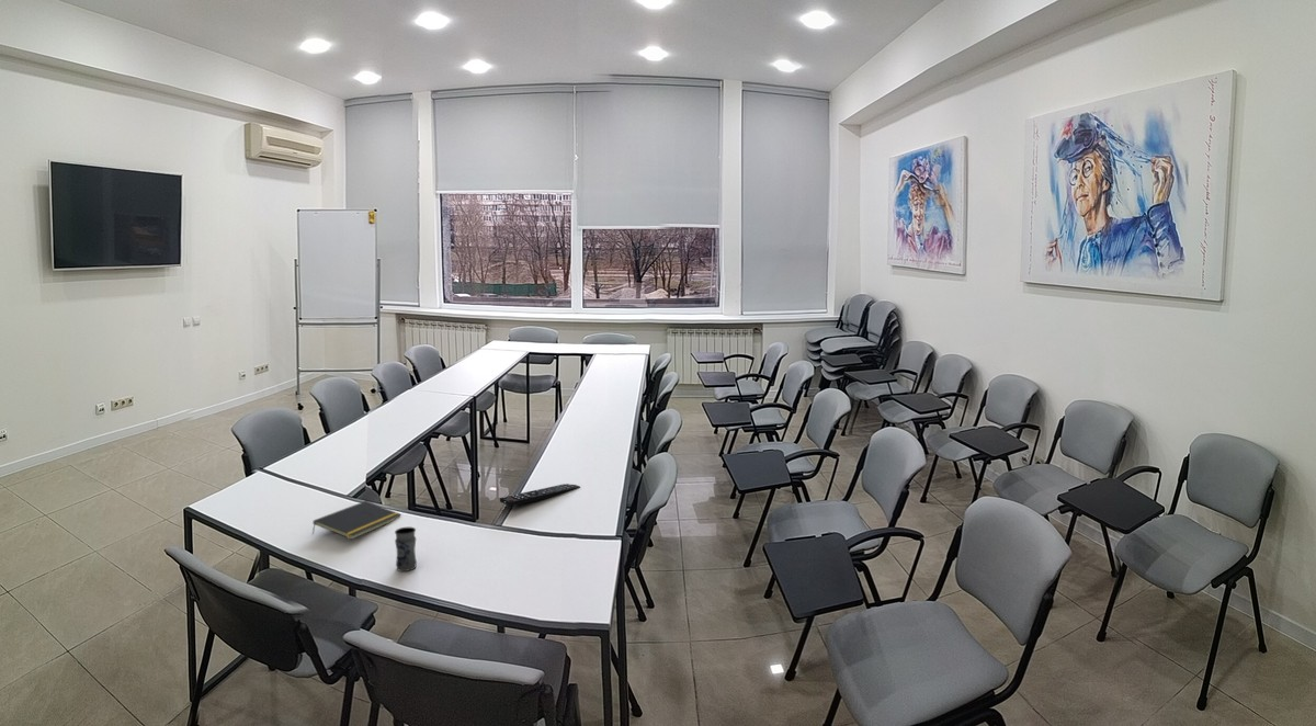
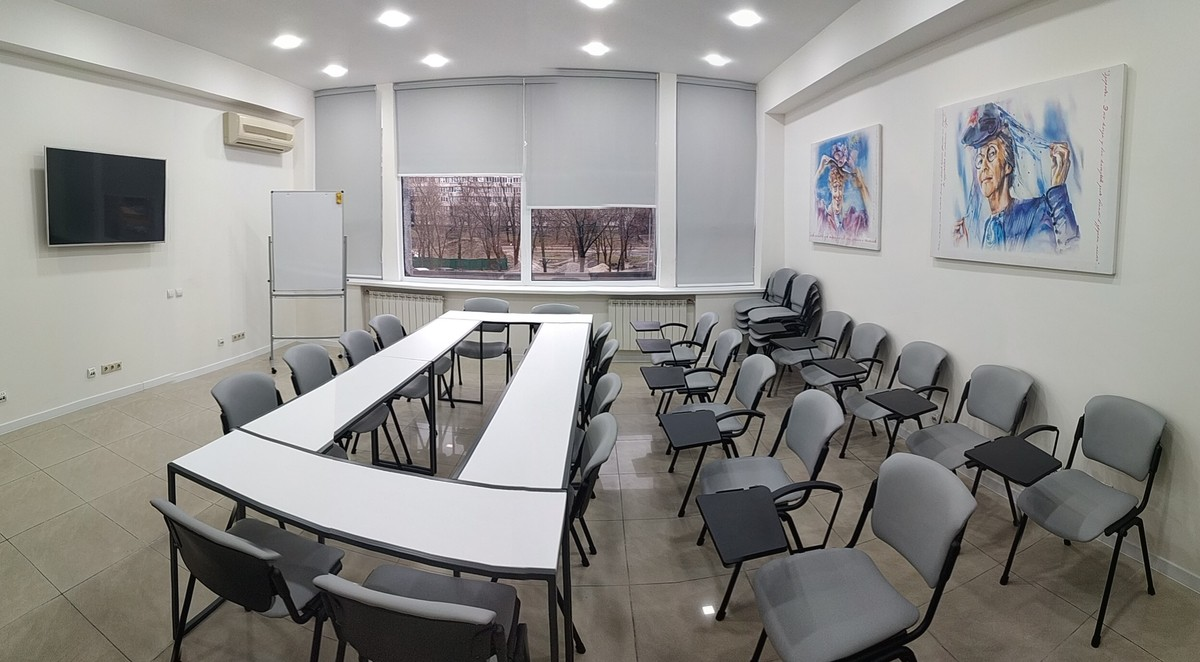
- remote control [499,483,581,508]
- notepad [311,500,402,541]
- jar [394,526,418,572]
